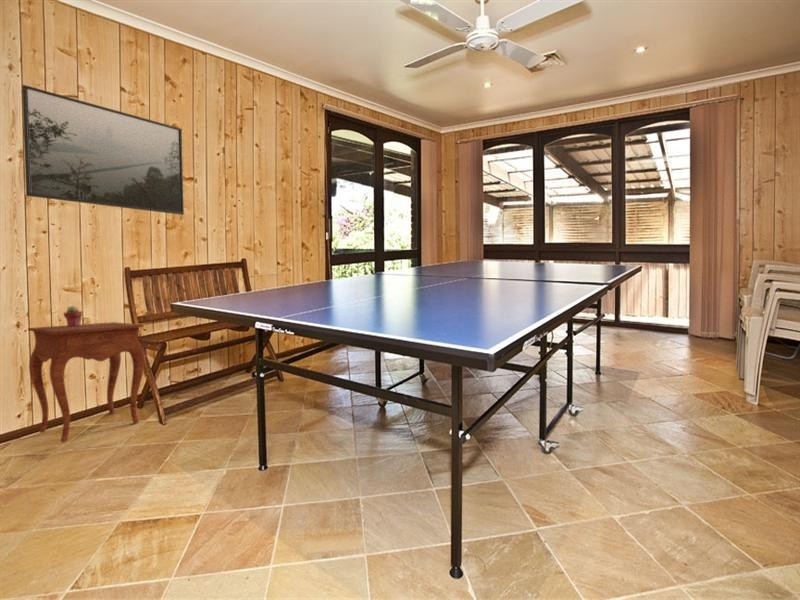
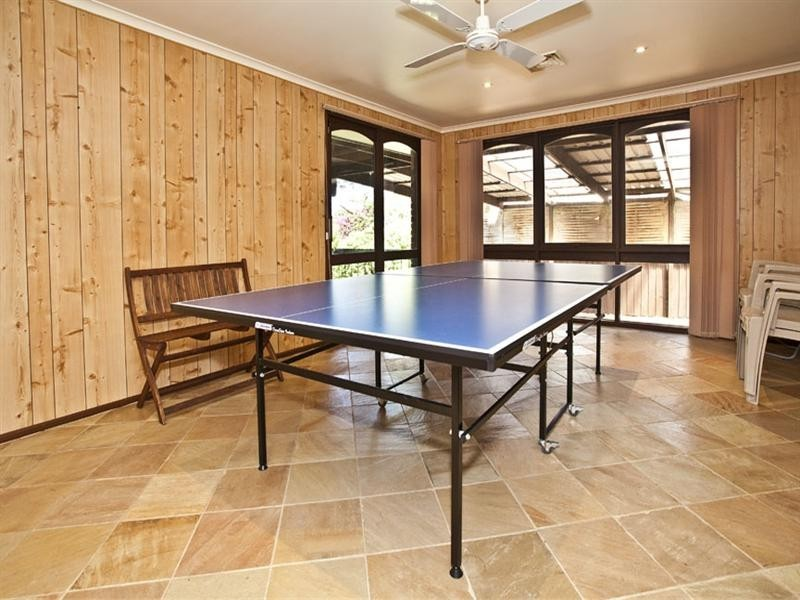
- potted succulent [63,305,83,327]
- side table [27,321,145,444]
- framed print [21,84,185,216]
